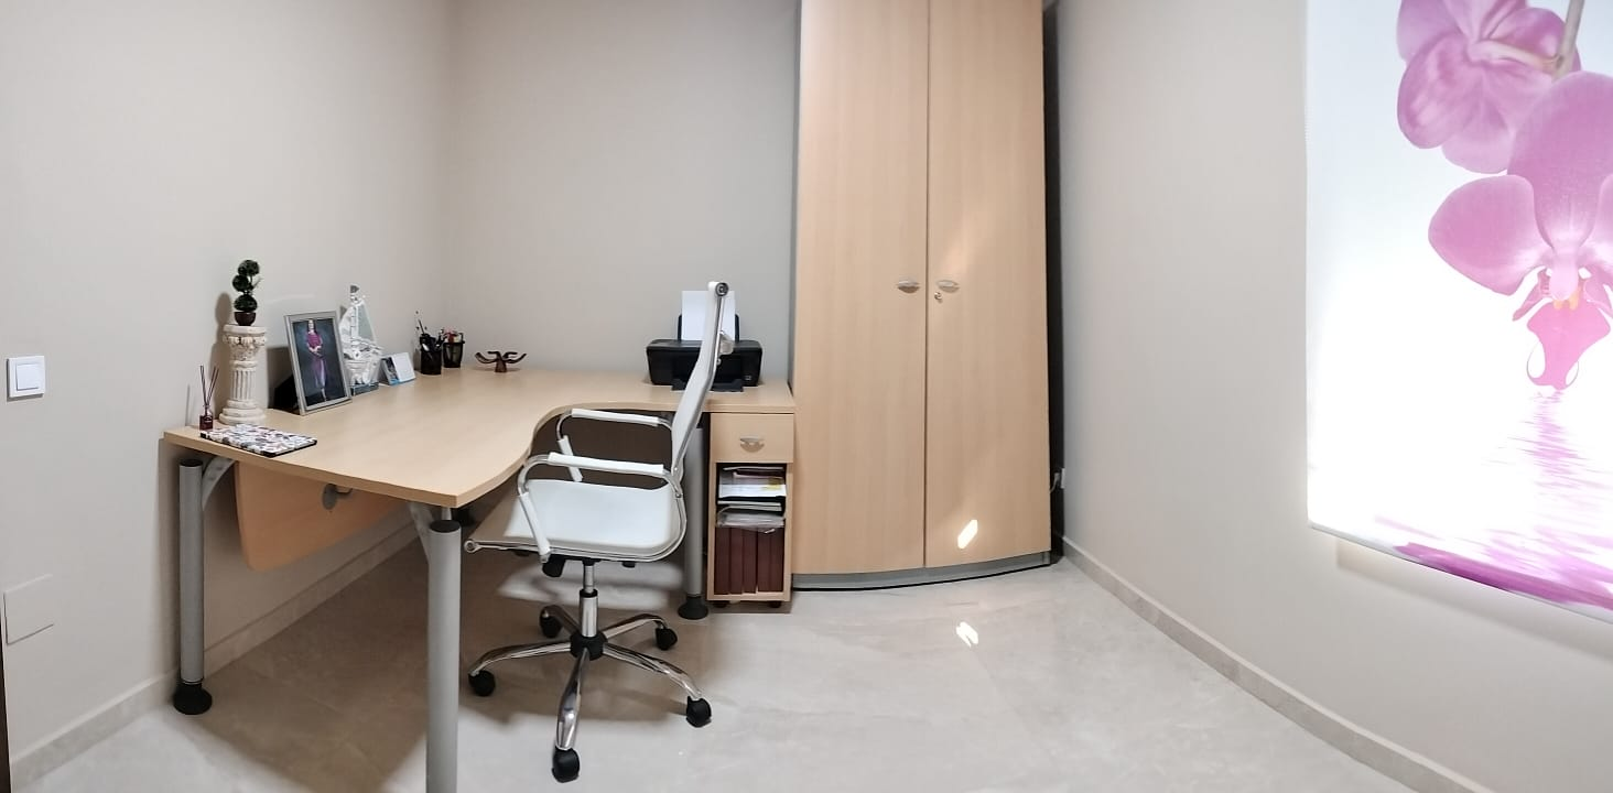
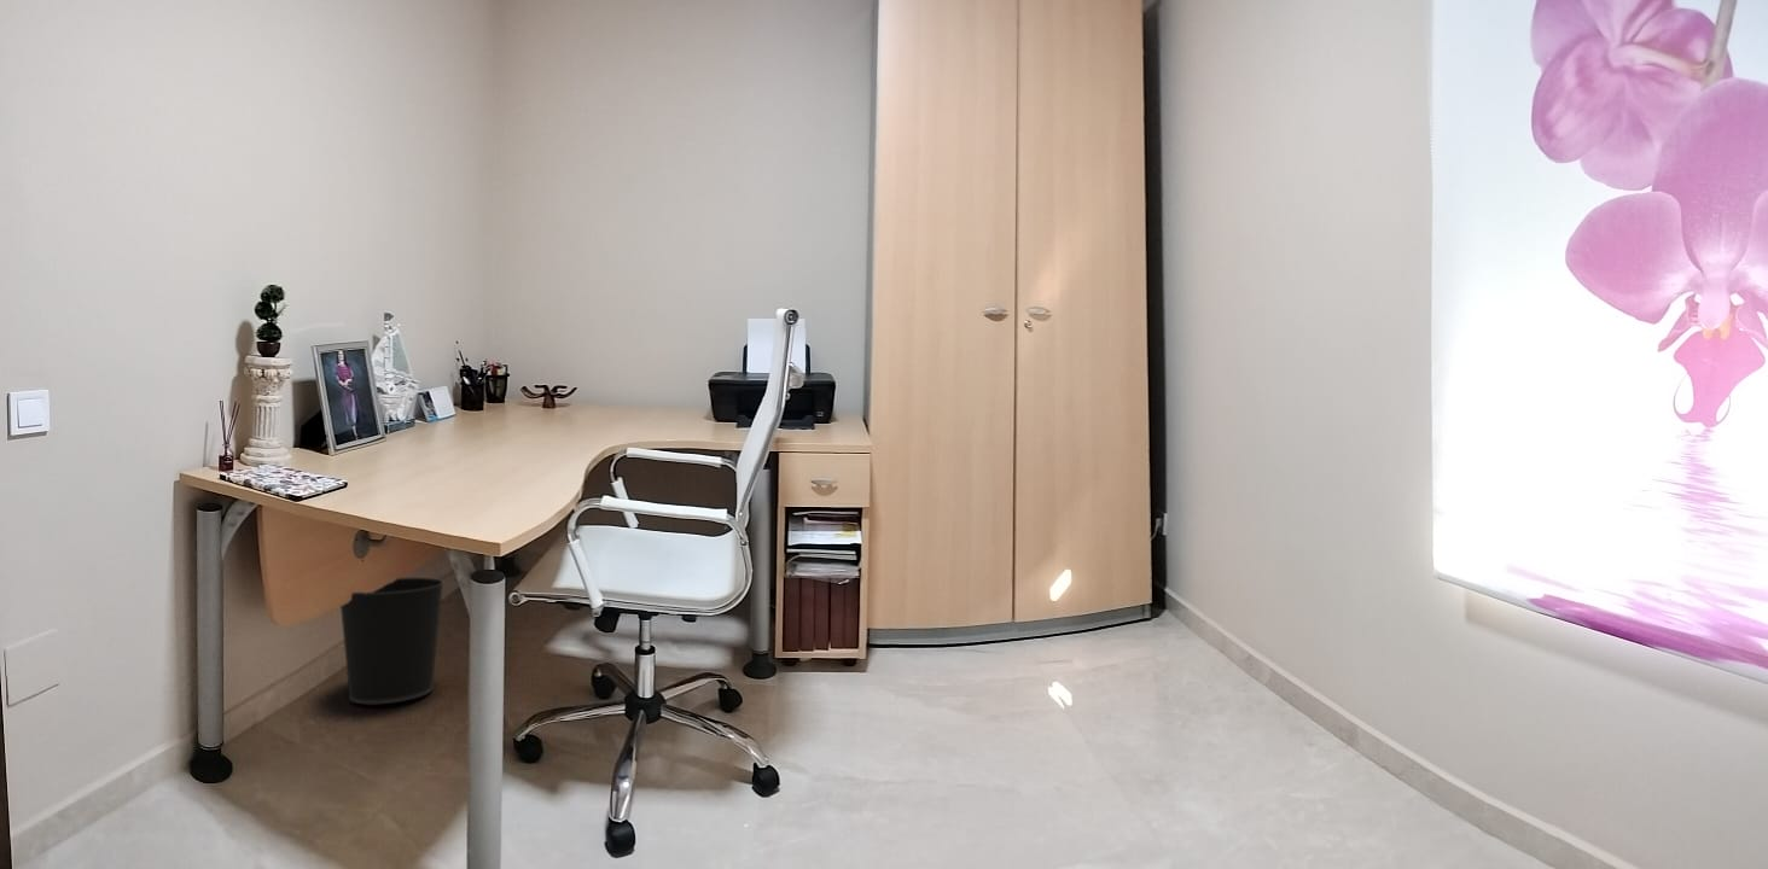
+ wastebasket [339,576,446,706]
